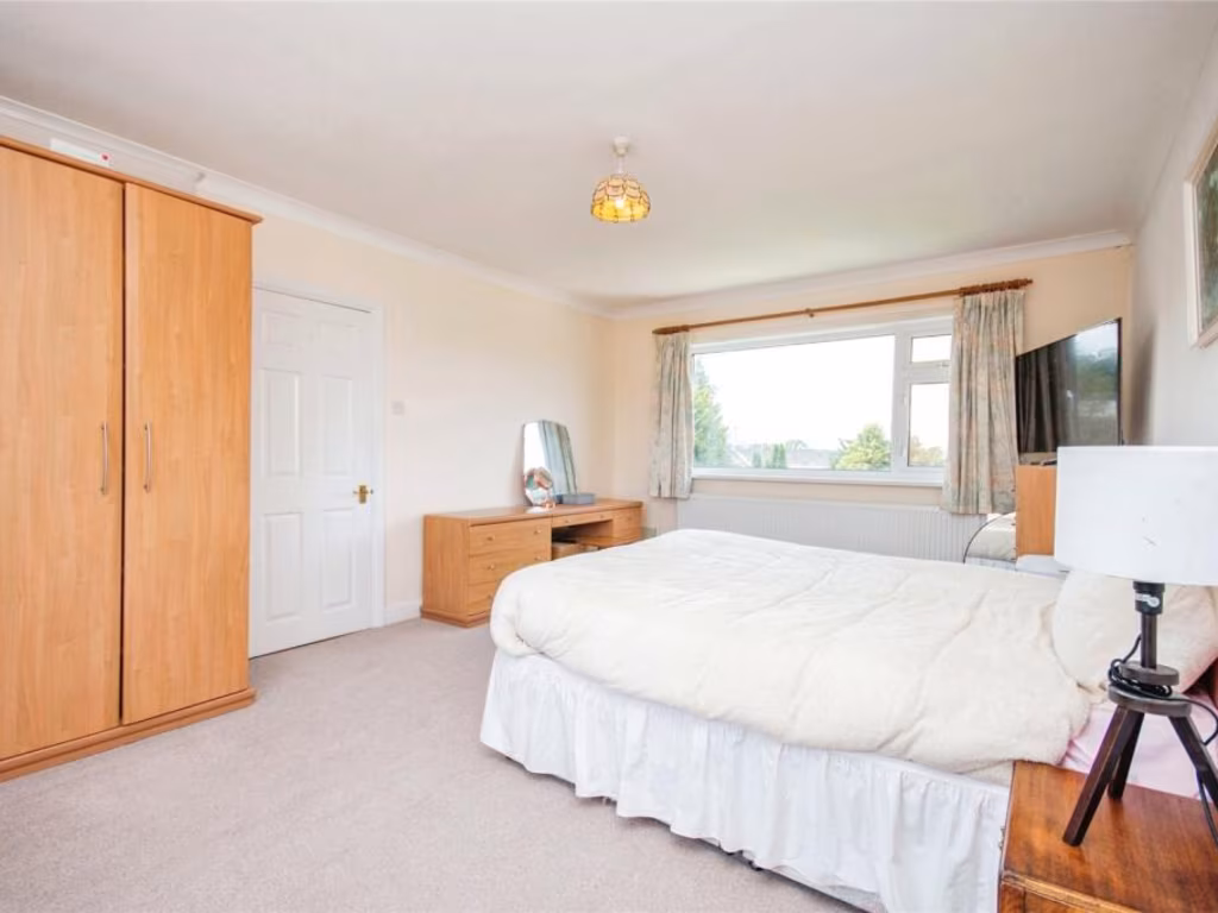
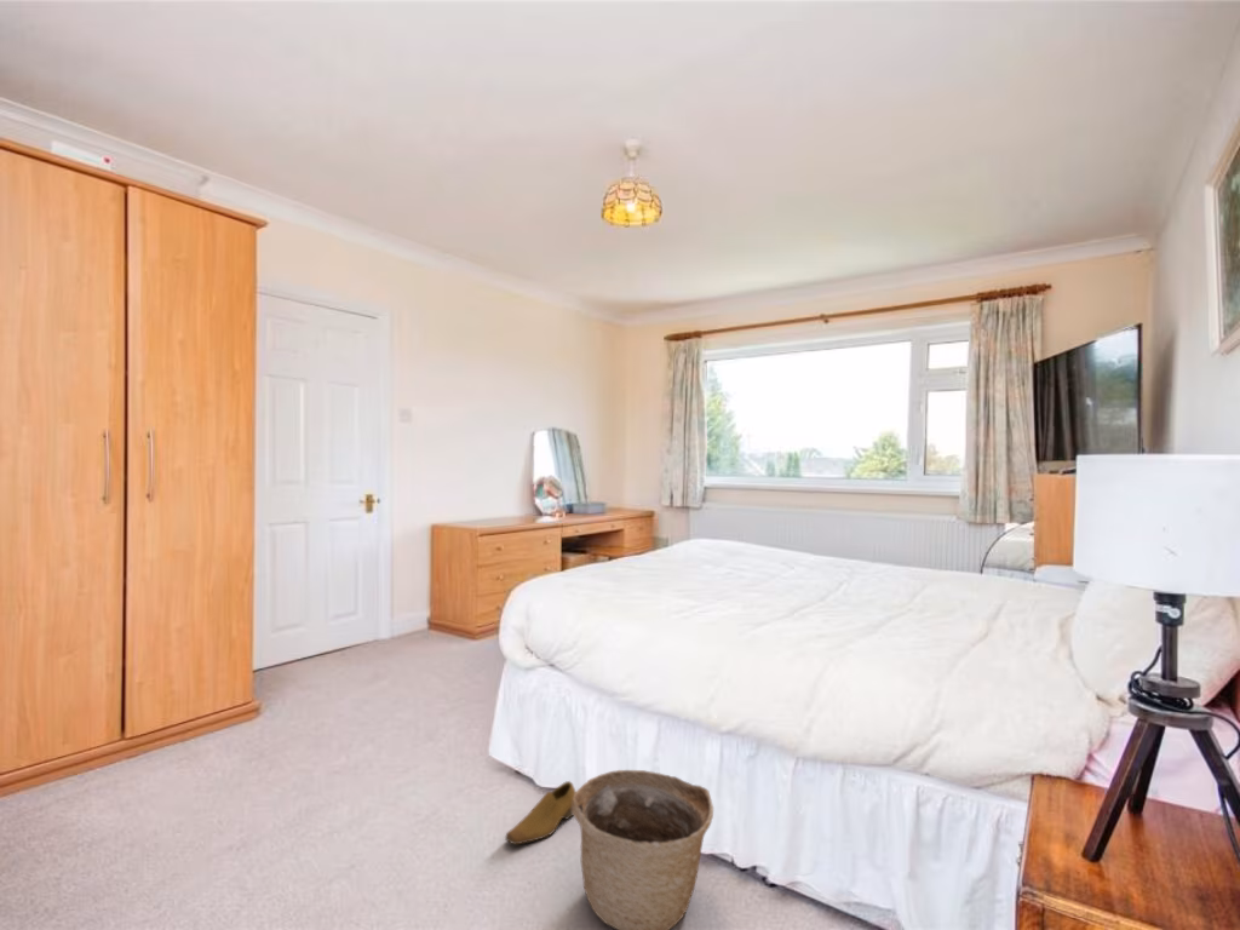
+ shoe [504,780,576,845]
+ basket [572,769,714,930]
